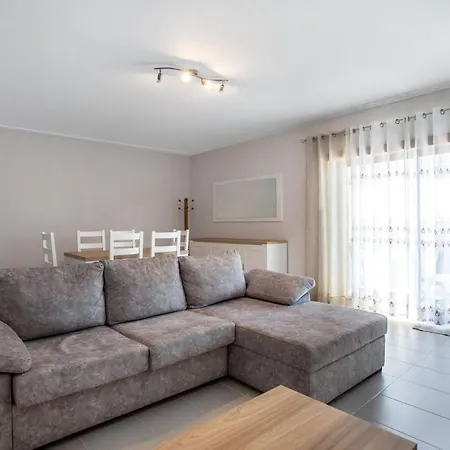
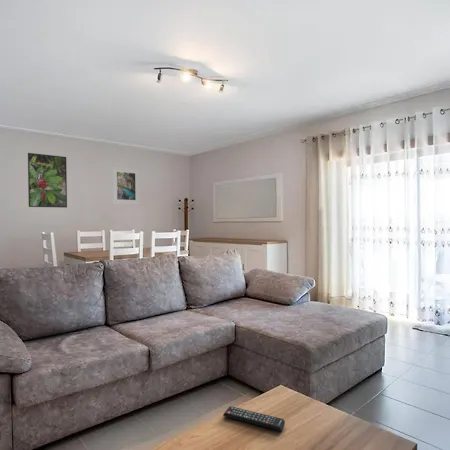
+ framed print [111,166,141,206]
+ remote control [222,405,286,432]
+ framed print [27,152,68,209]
